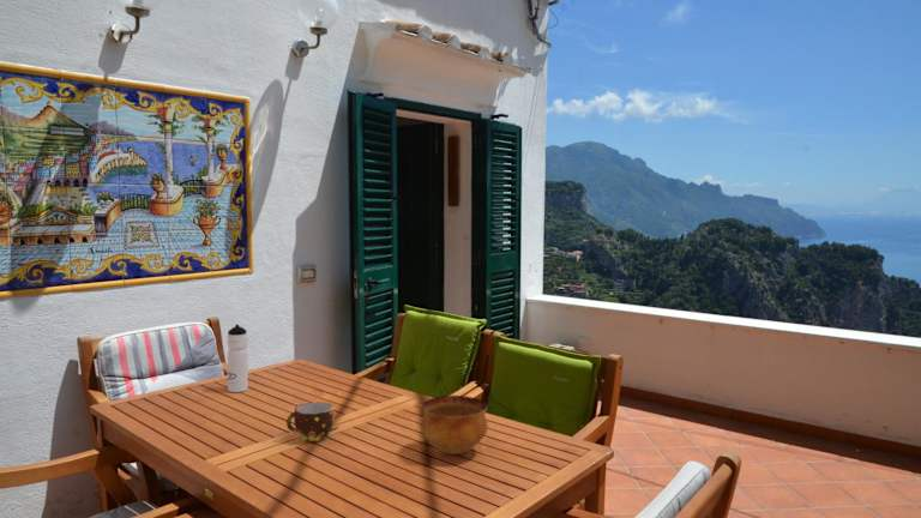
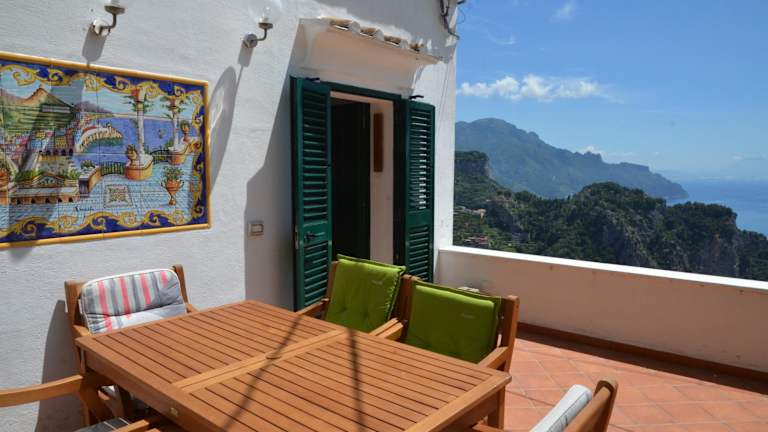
- cup [285,400,335,444]
- water bottle [227,324,249,393]
- bowl [420,394,488,456]
